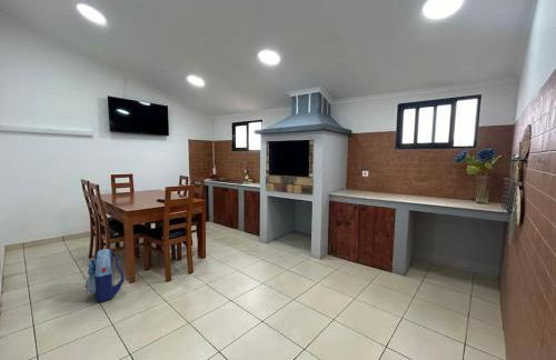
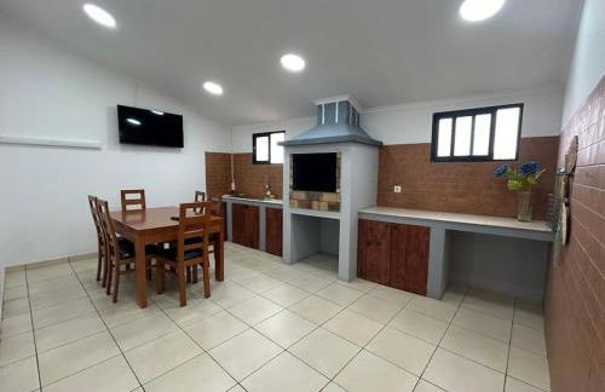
- backpack [85,248,126,303]
